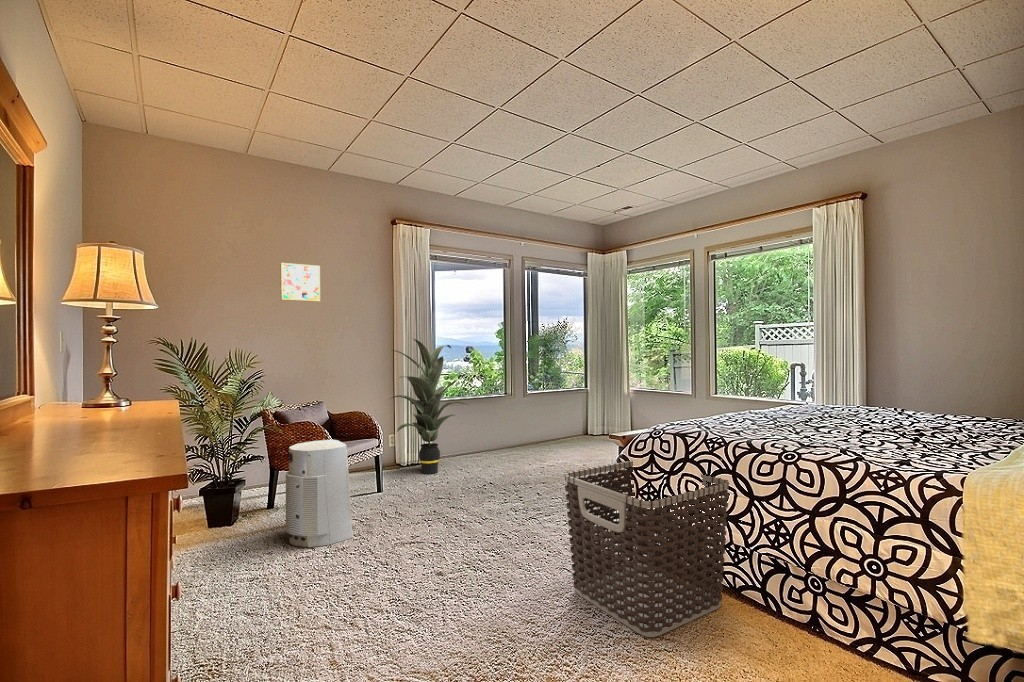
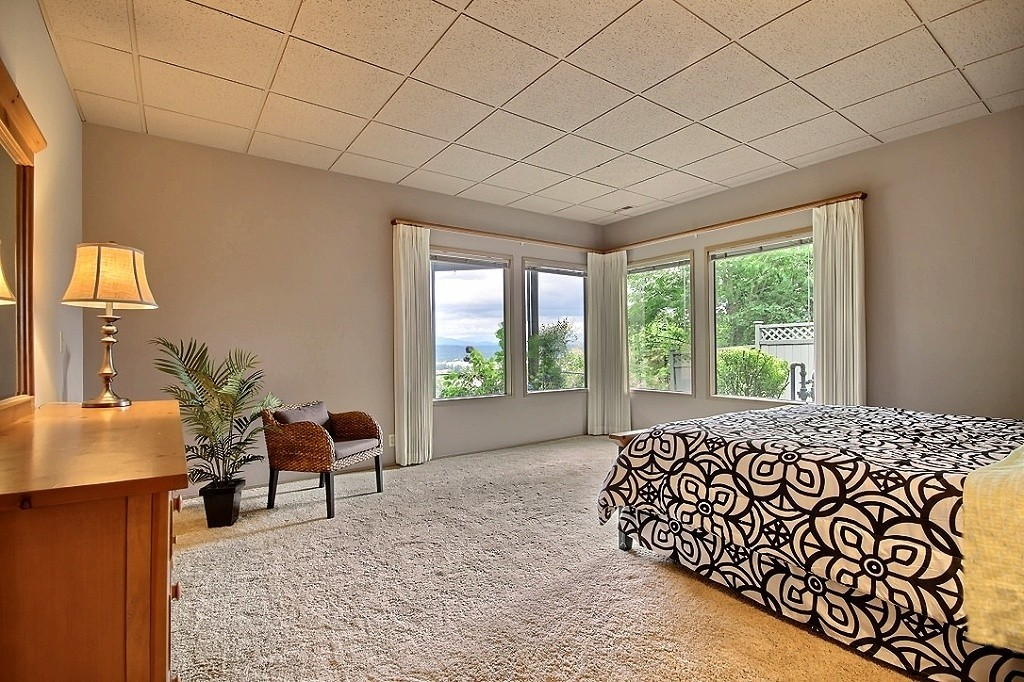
- air purifier [285,439,356,548]
- clothes hamper [563,460,730,638]
- wall art [280,262,321,303]
- indoor plant [389,337,469,475]
